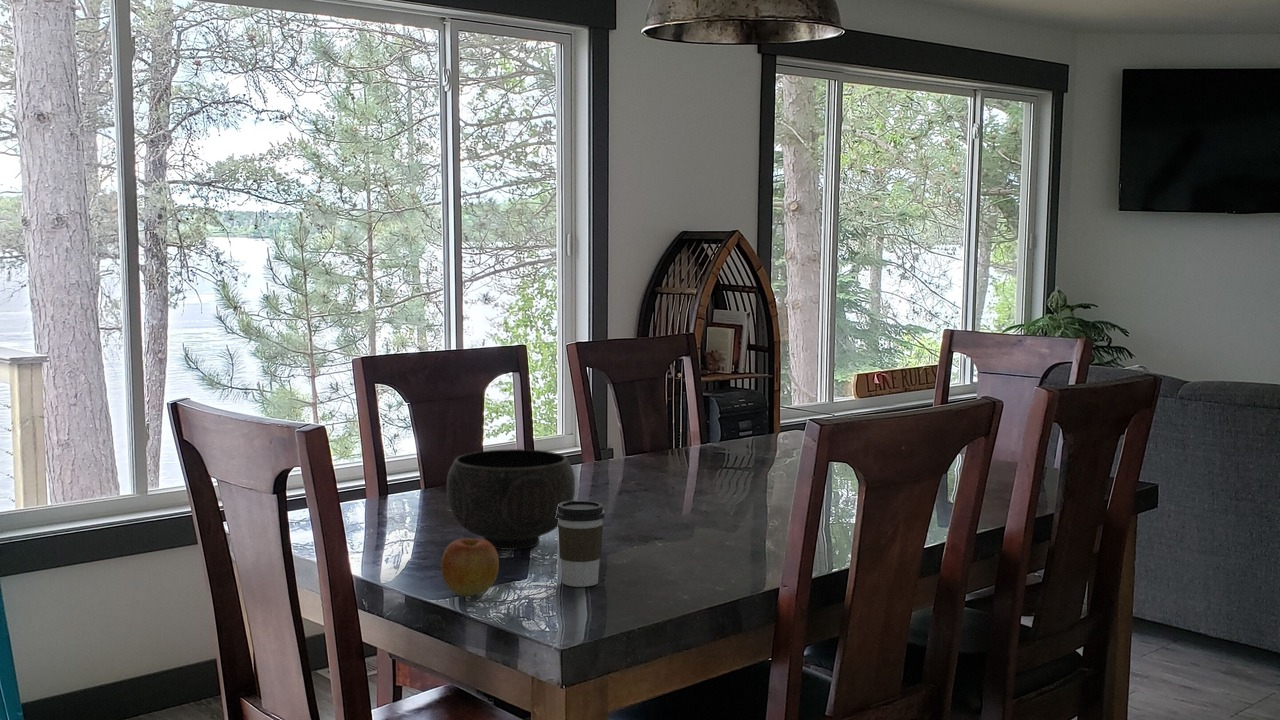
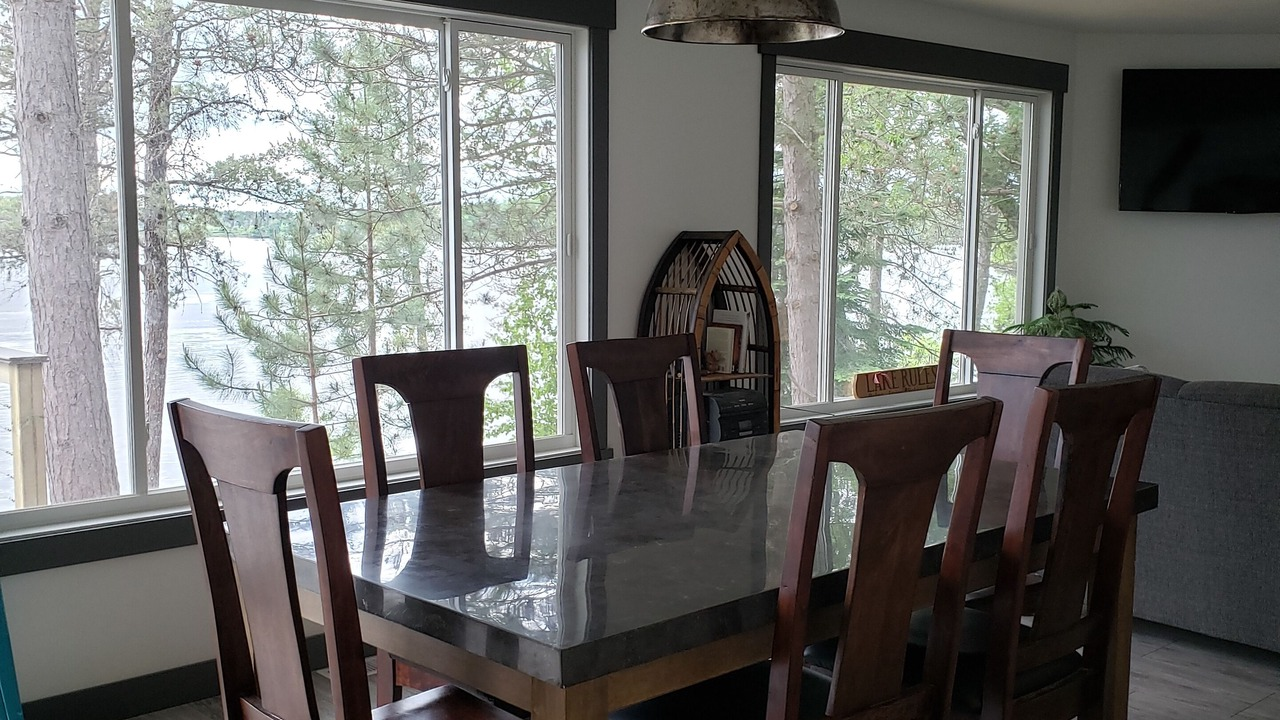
- apple [440,538,500,597]
- bowl [446,448,576,551]
- coffee cup [556,500,606,588]
